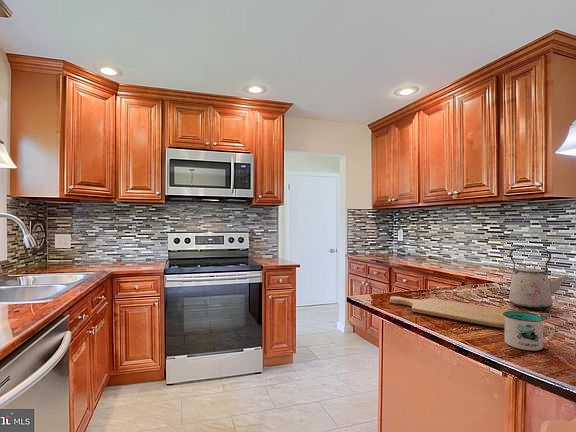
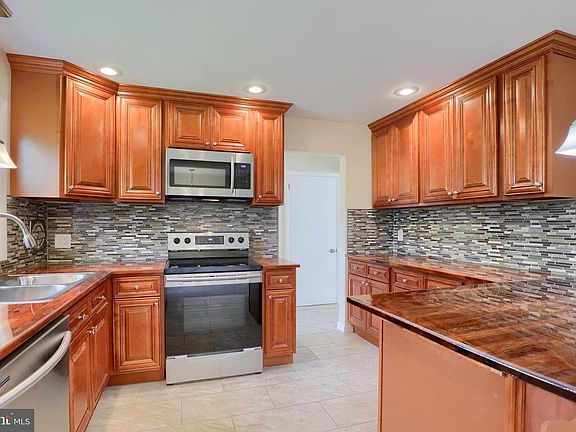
- chopping board [389,295,511,329]
- mug [503,310,556,352]
- kettle [508,246,570,311]
